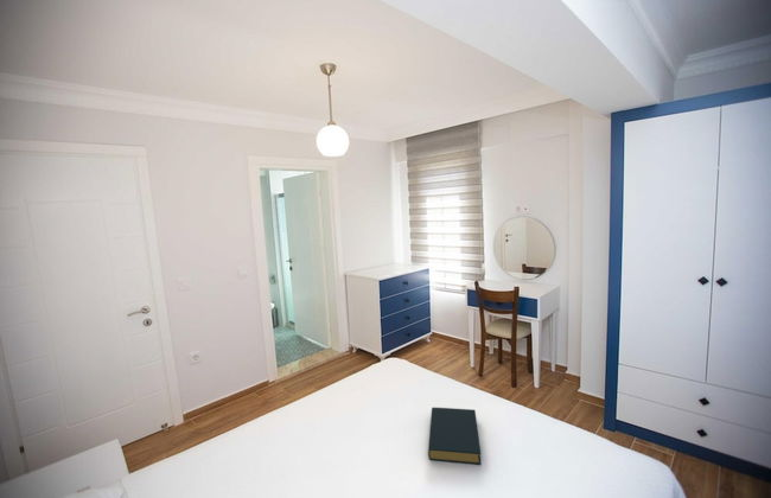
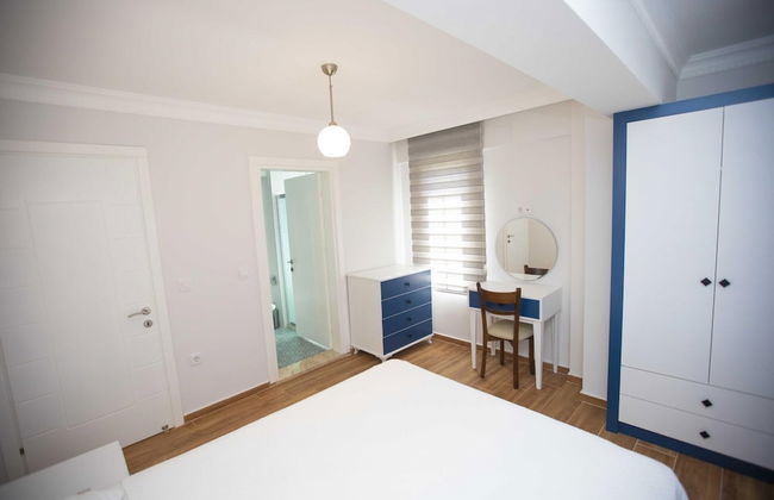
- hardback book [427,407,483,466]
